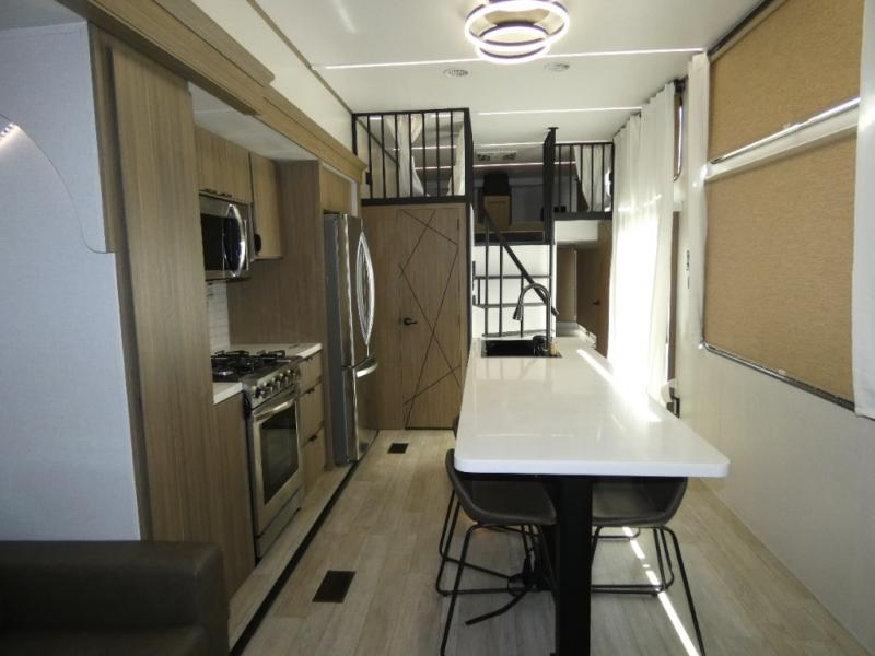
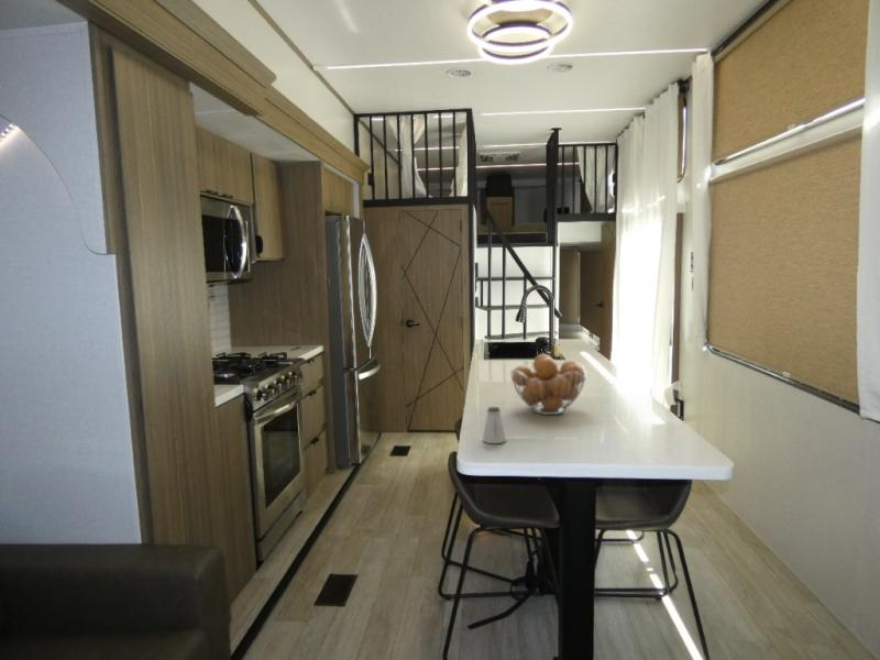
+ fruit basket [509,353,587,416]
+ saltshaker [482,406,507,444]
